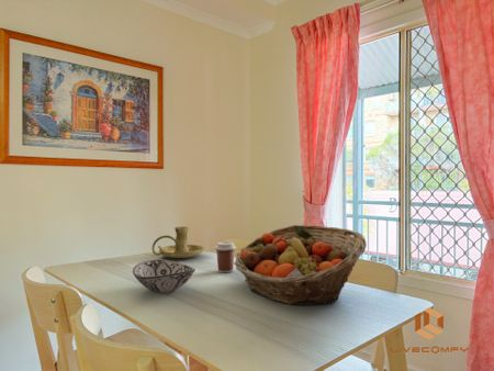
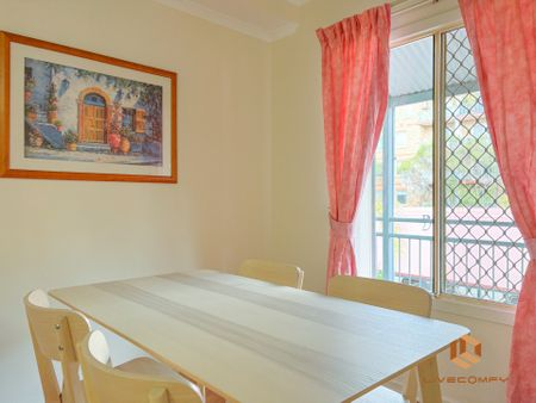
- fruit basket [234,224,368,306]
- candle holder [151,226,205,259]
- decorative bowl [132,258,197,294]
- coffee cup [214,240,237,273]
